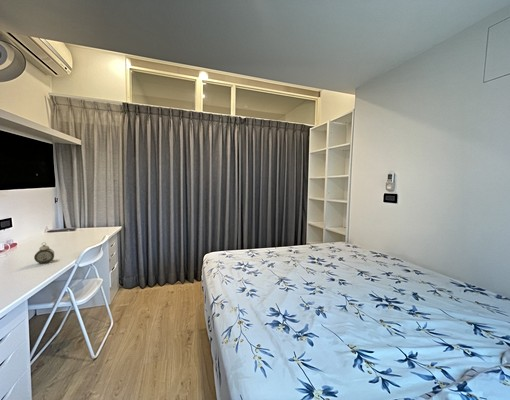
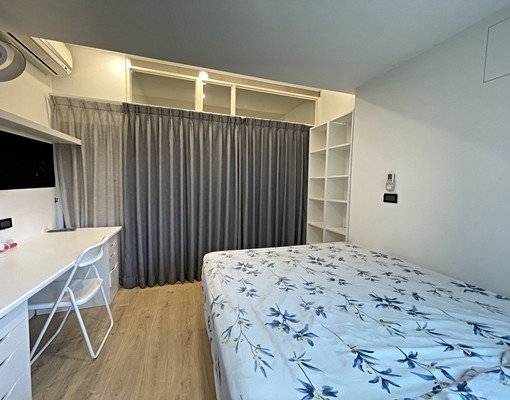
- alarm clock [33,242,55,265]
